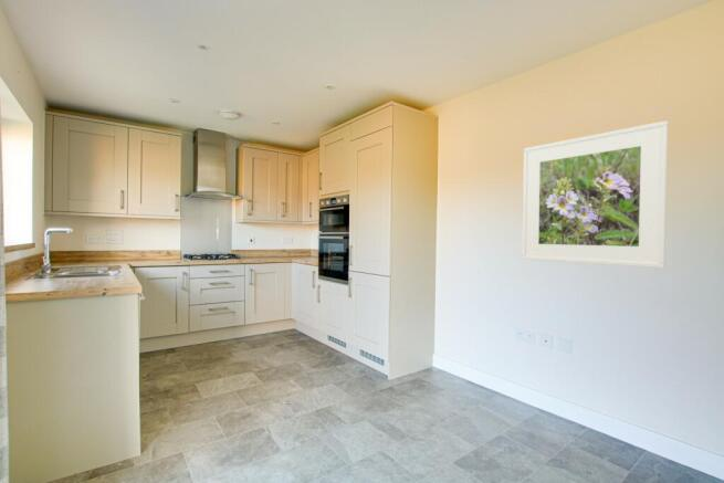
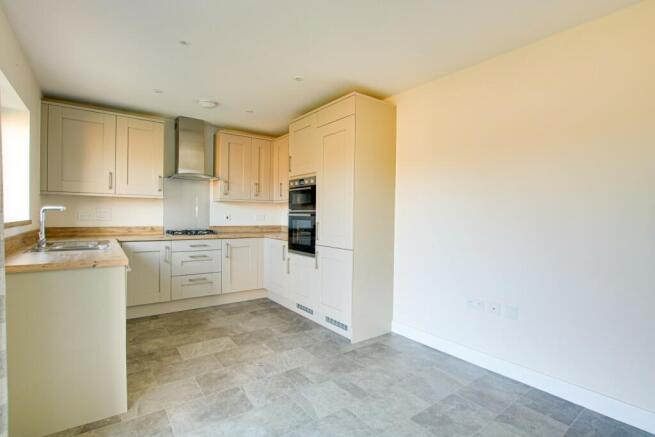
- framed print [521,119,669,269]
